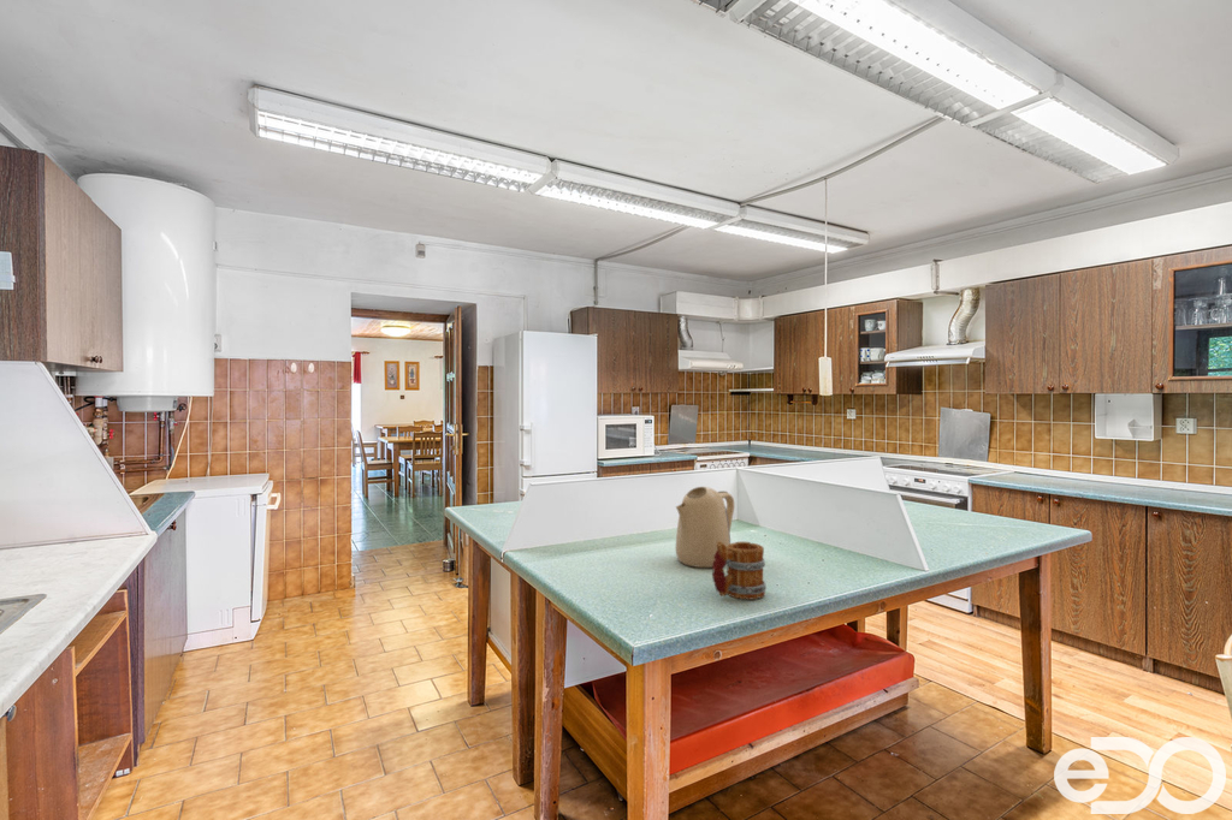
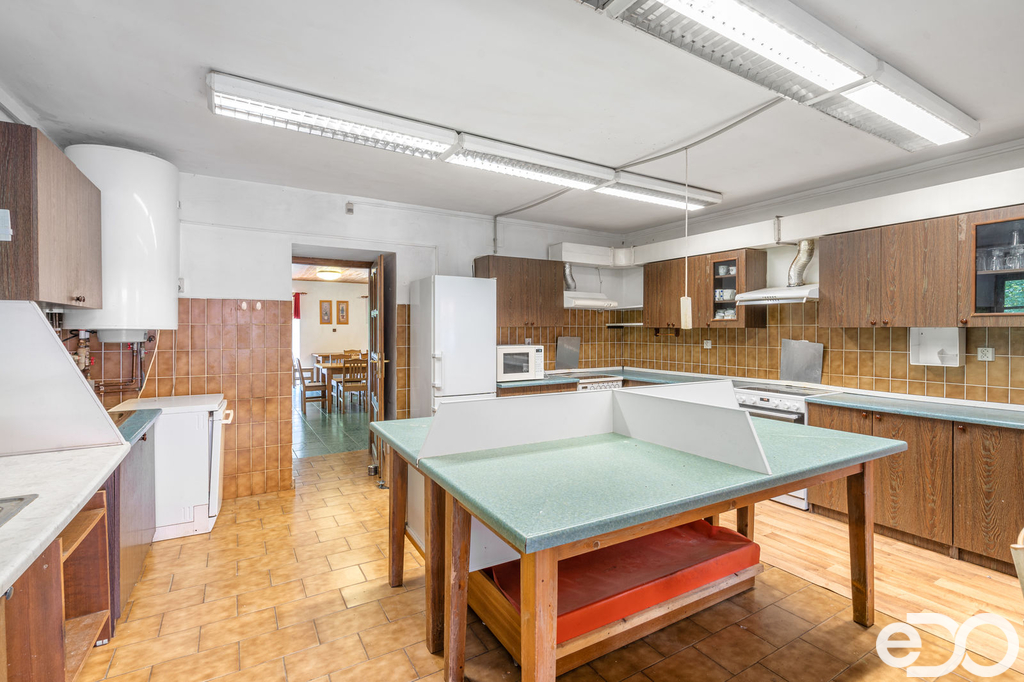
- kettle [675,486,735,569]
- mug [711,541,768,600]
